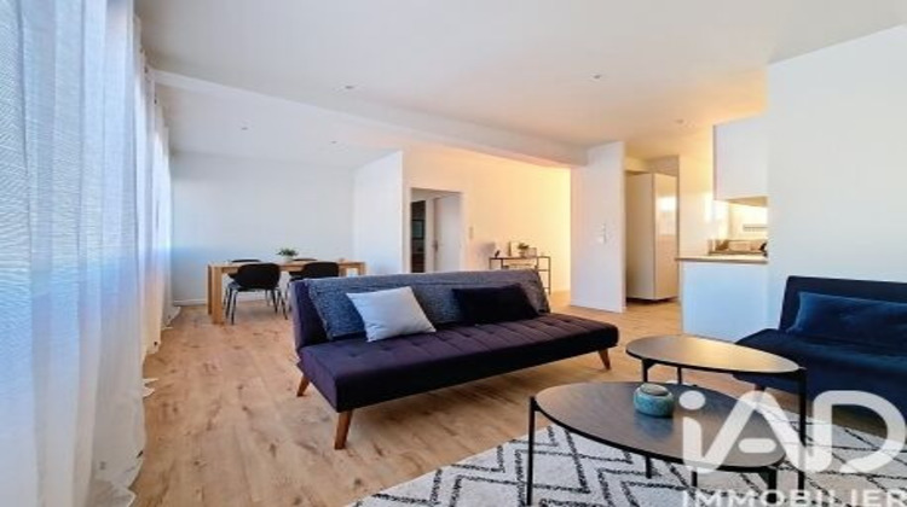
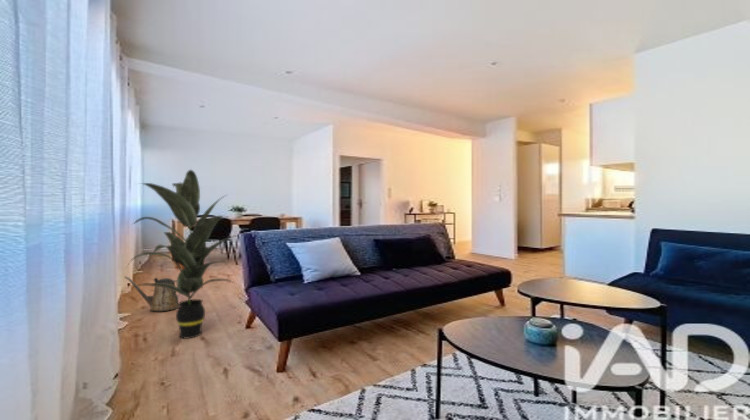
+ indoor plant [125,169,240,340]
+ watering can [123,275,181,312]
